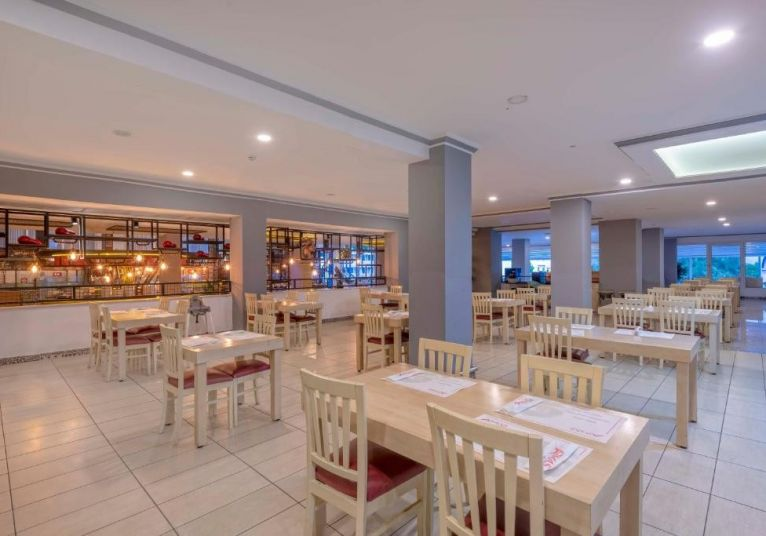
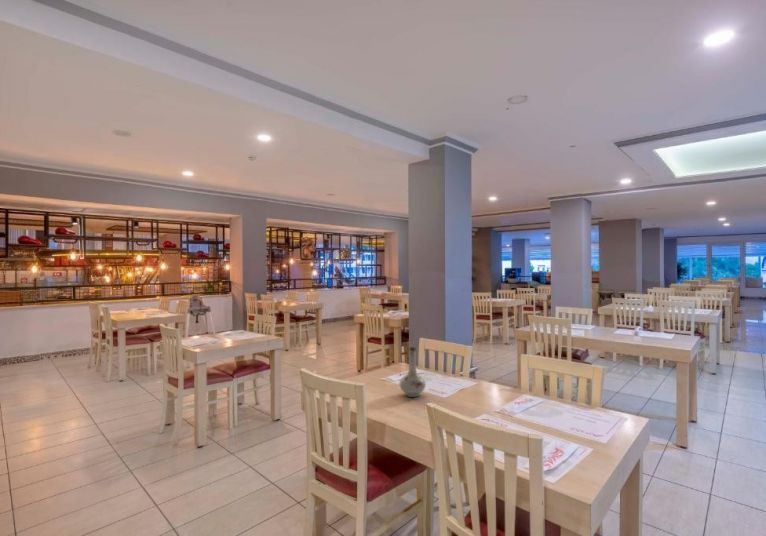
+ vase [399,346,426,398]
